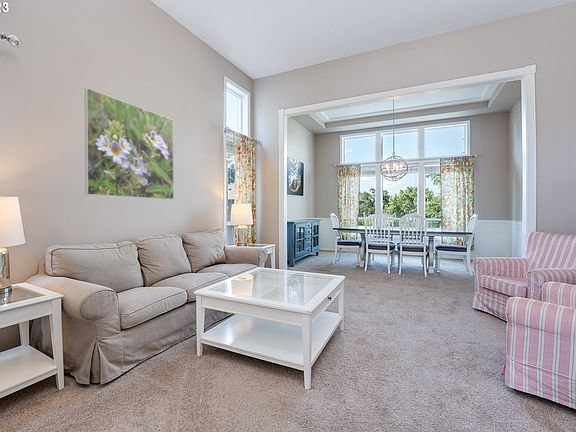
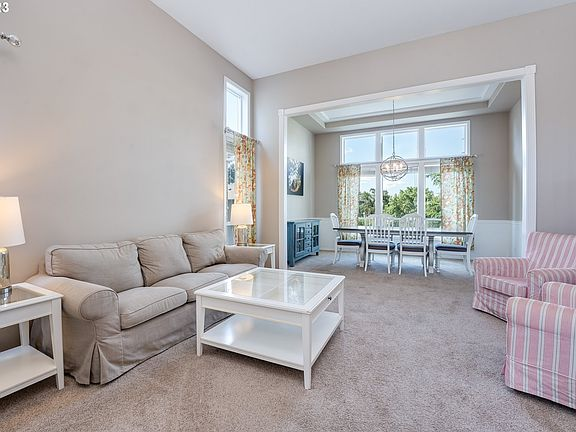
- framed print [84,87,175,201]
